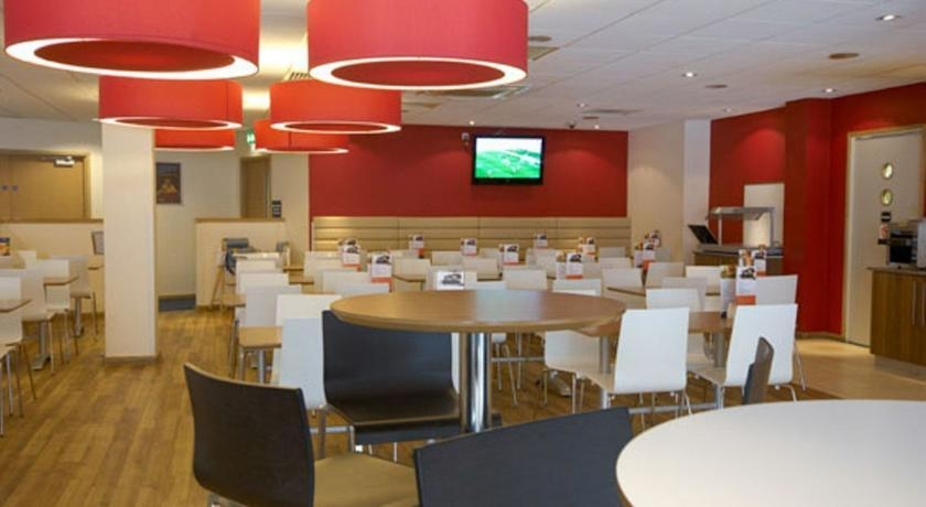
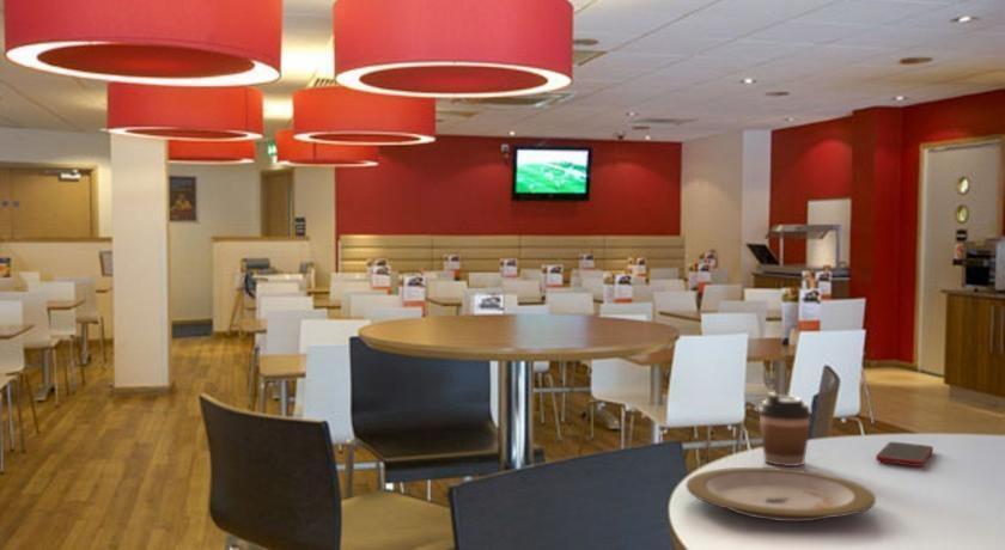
+ plate [686,466,877,522]
+ coffee cup [757,391,814,468]
+ cell phone [875,441,934,468]
